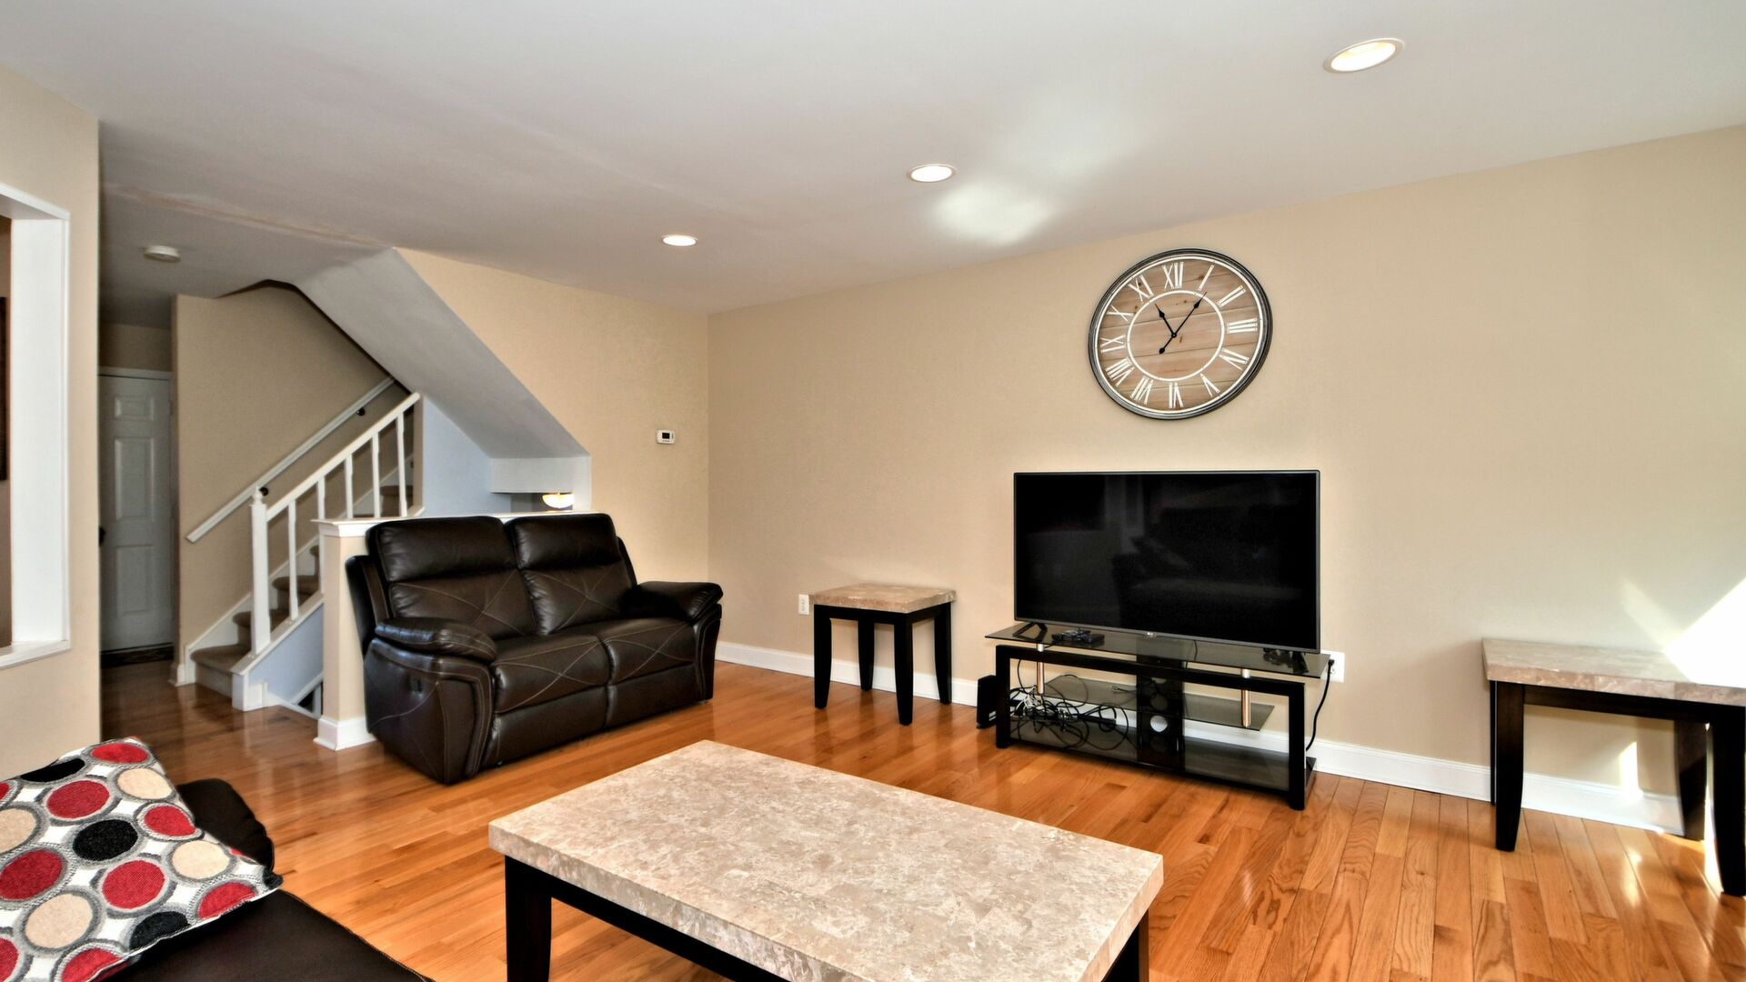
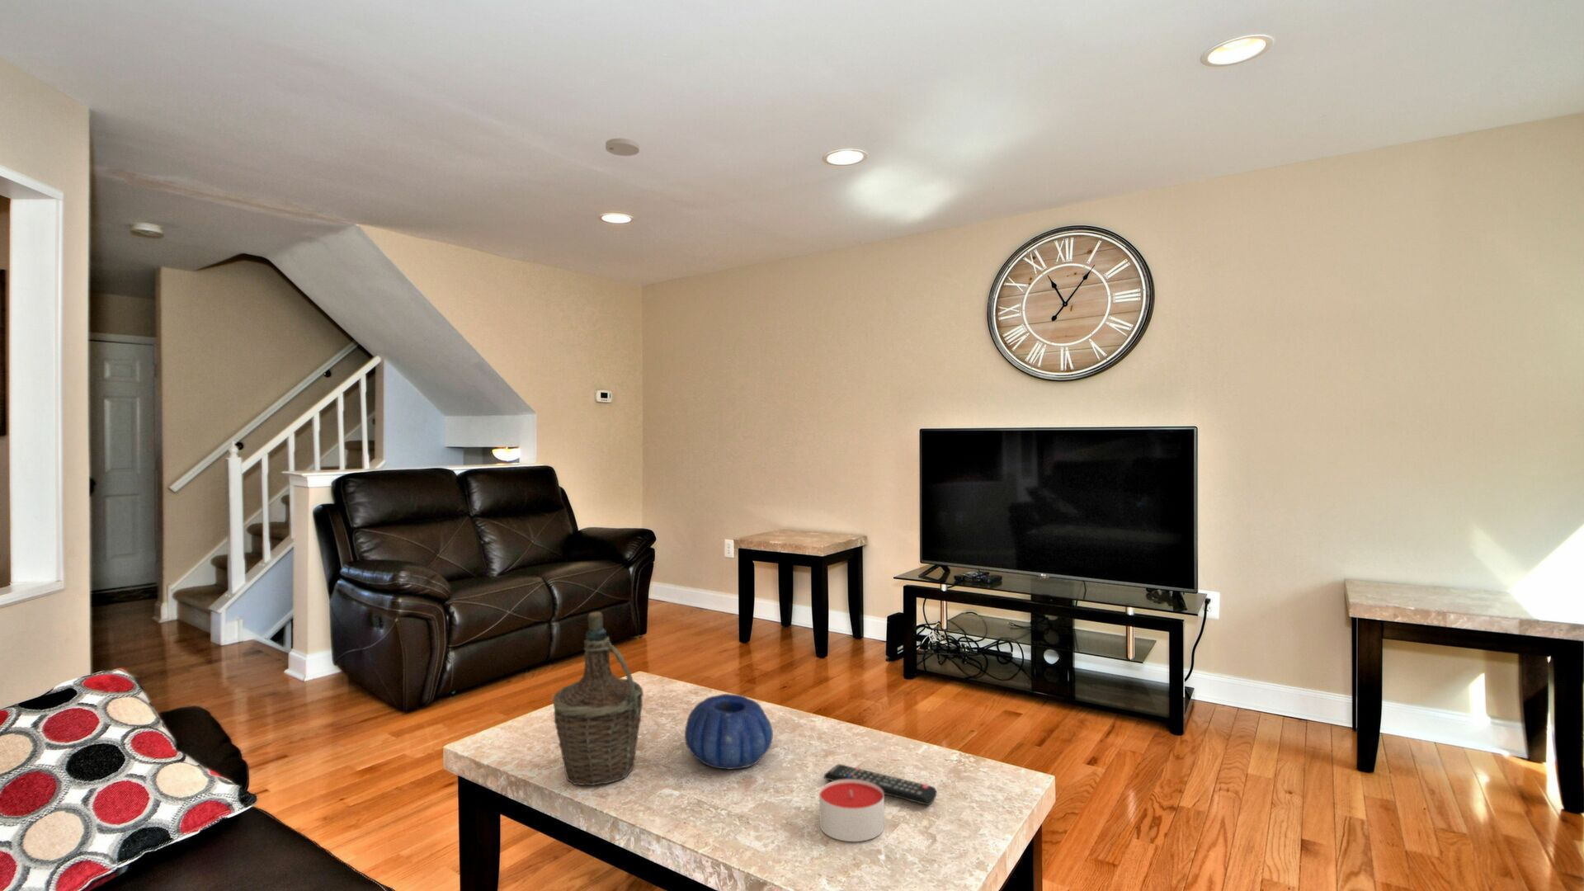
+ candle [818,780,886,842]
+ smoke detector [605,138,640,157]
+ bottle [552,611,644,787]
+ remote control [824,763,937,806]
+ decorative bowl [684,693,774,770]
